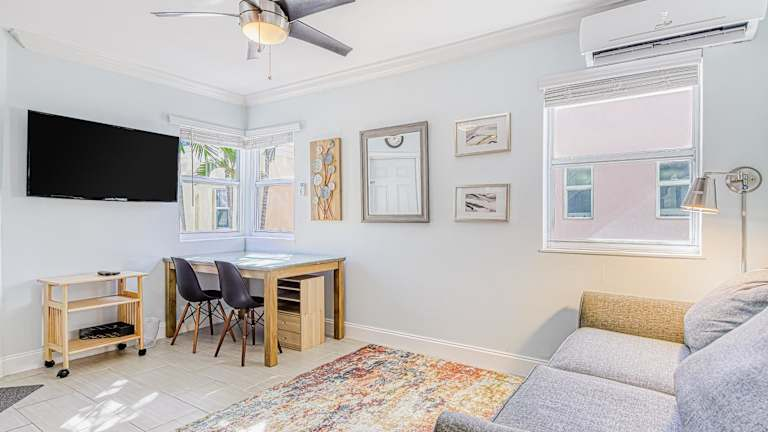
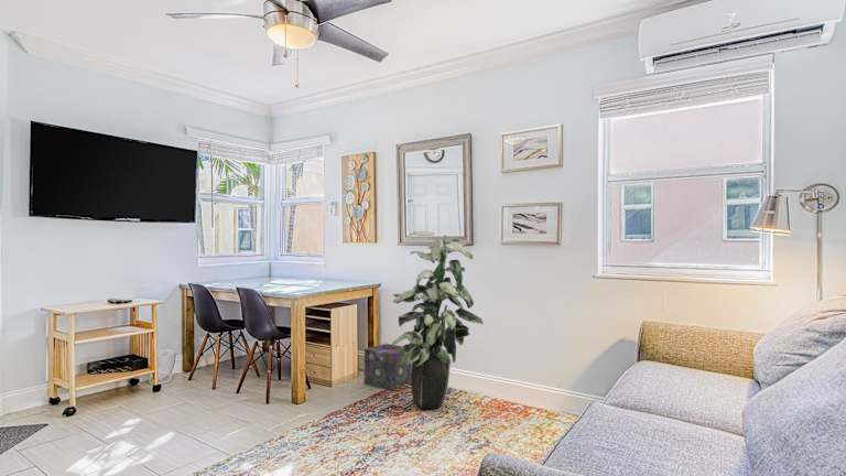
+ speaker [364,343,412,391]
+ indoor plant [391,230,485,409]
